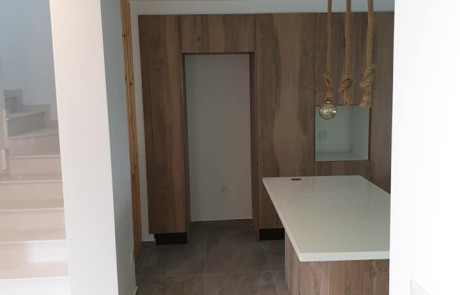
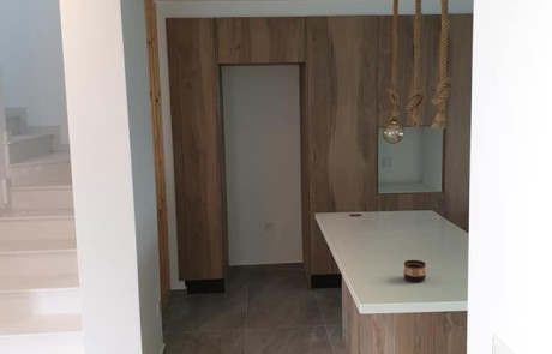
+ cup [403,259,427,283]
